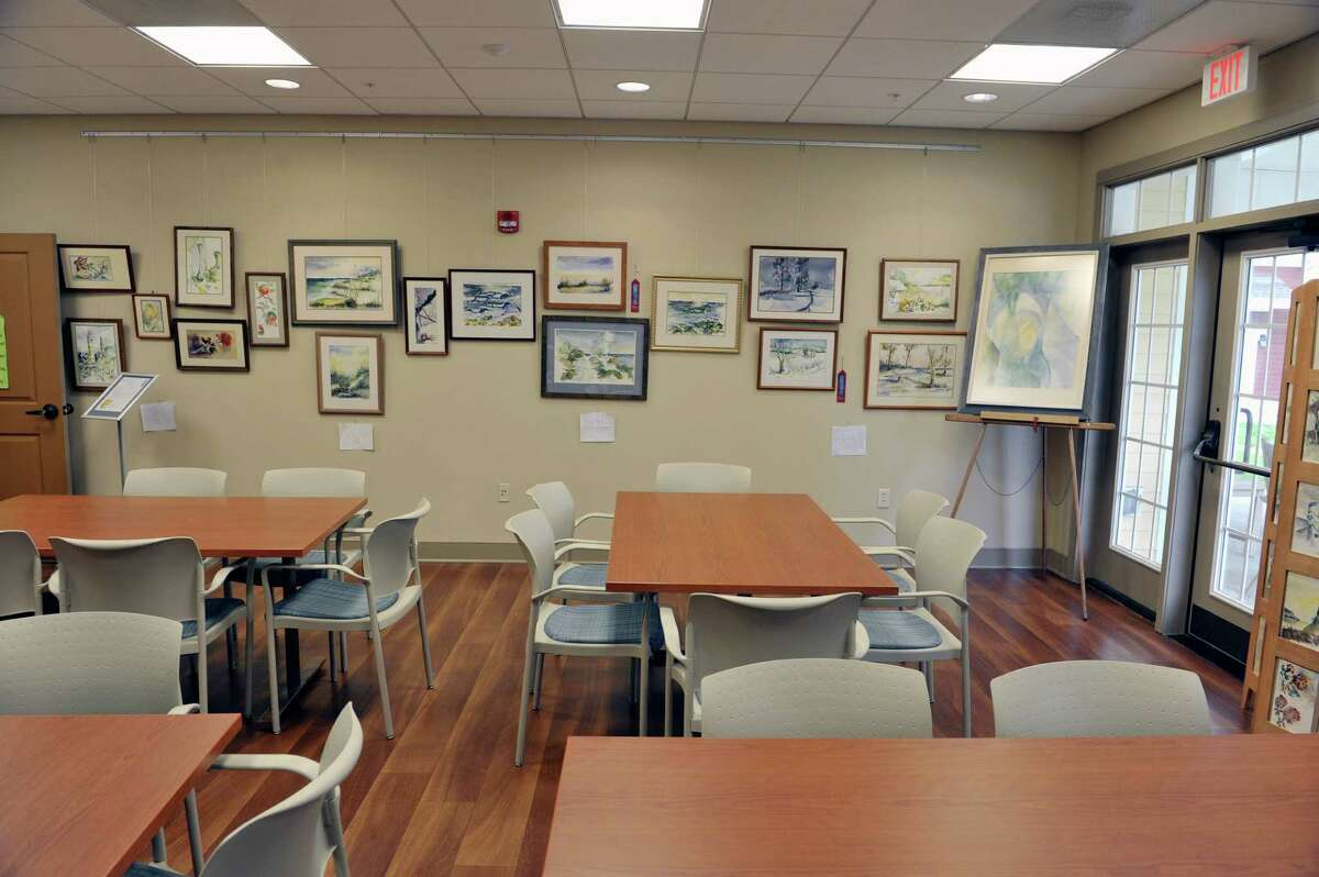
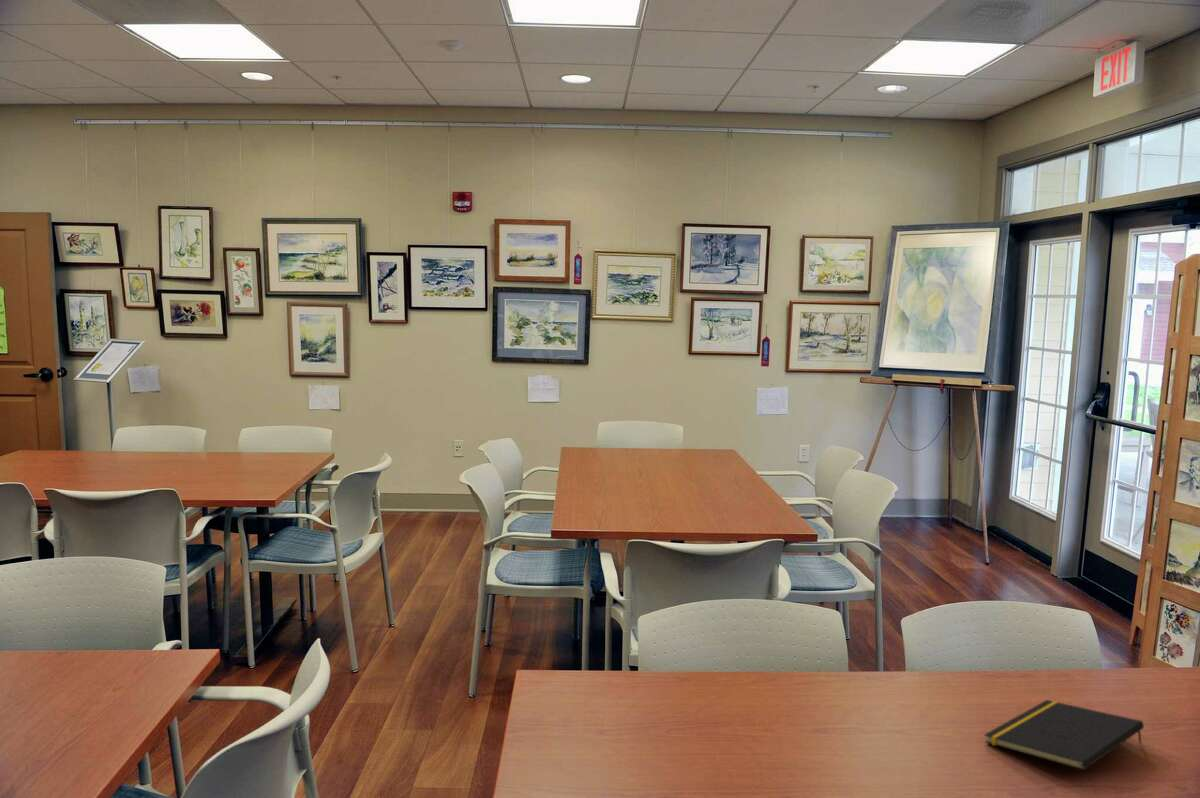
+ notepad [983,699,1145,771]
